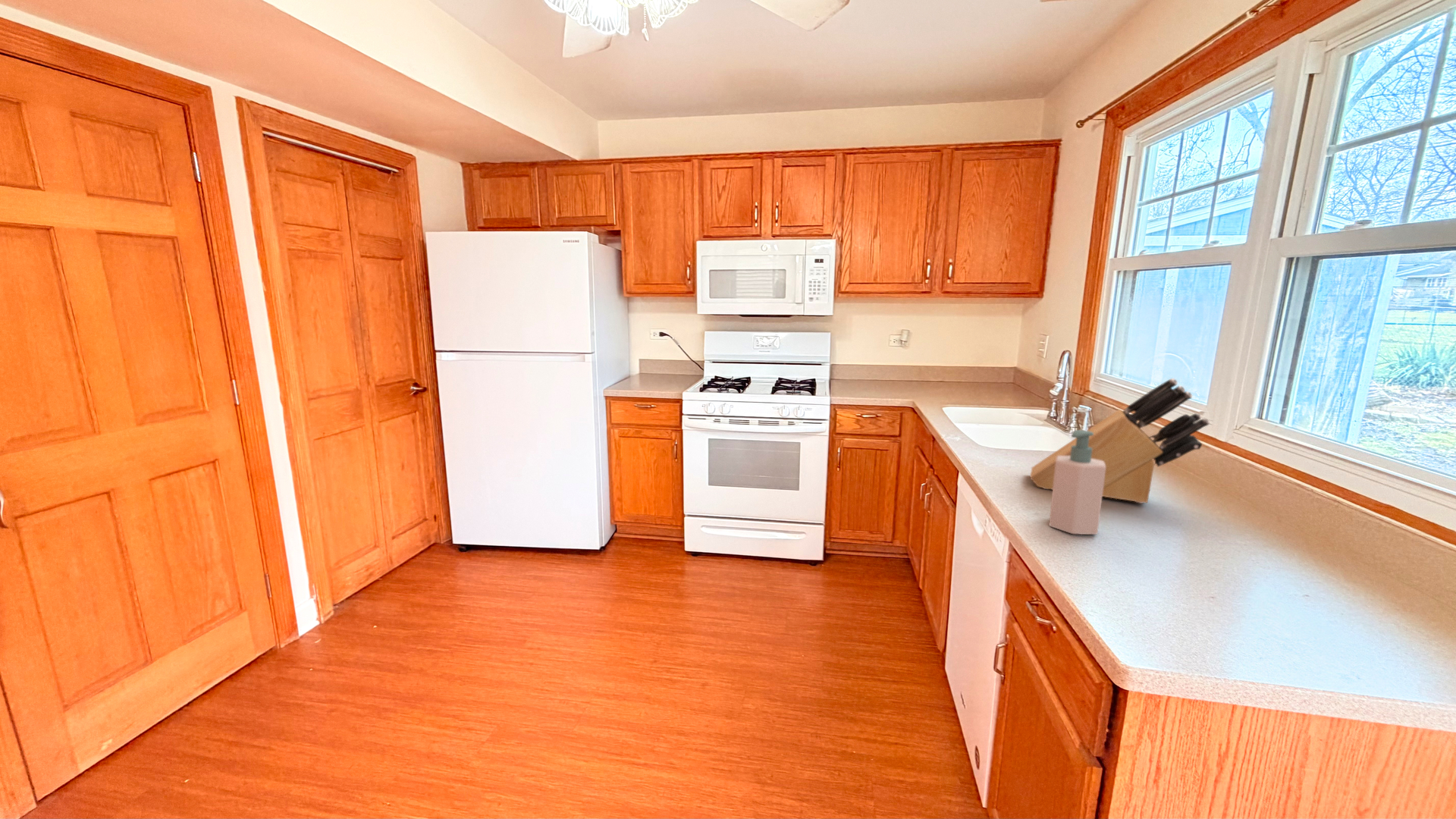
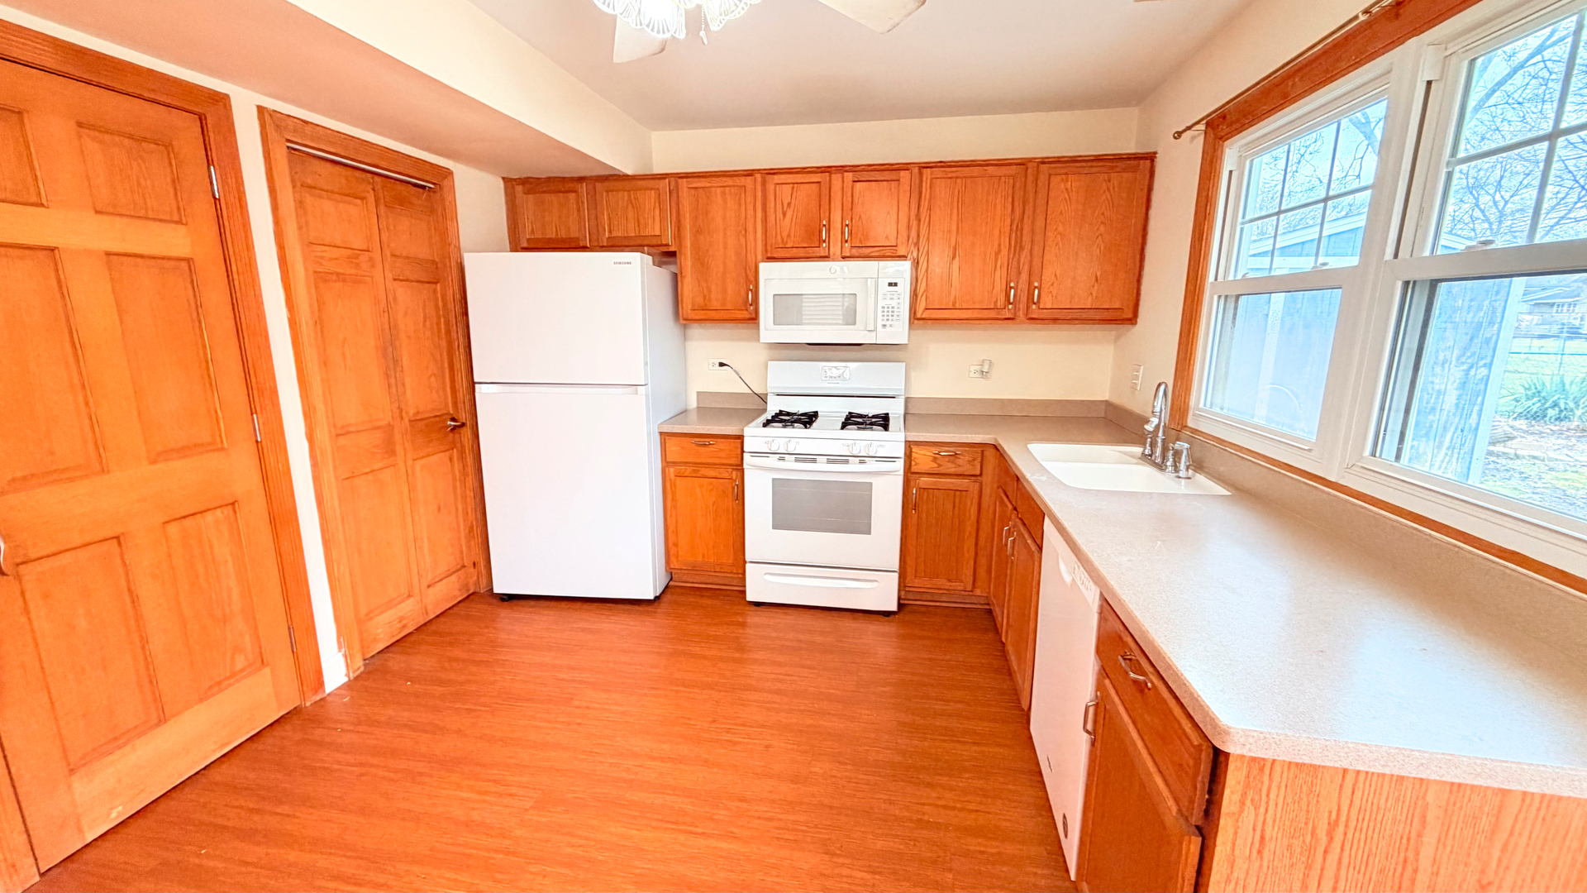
- knife block [1029,378,1210,504]
- soap bottle [1048,429,1106,535]
